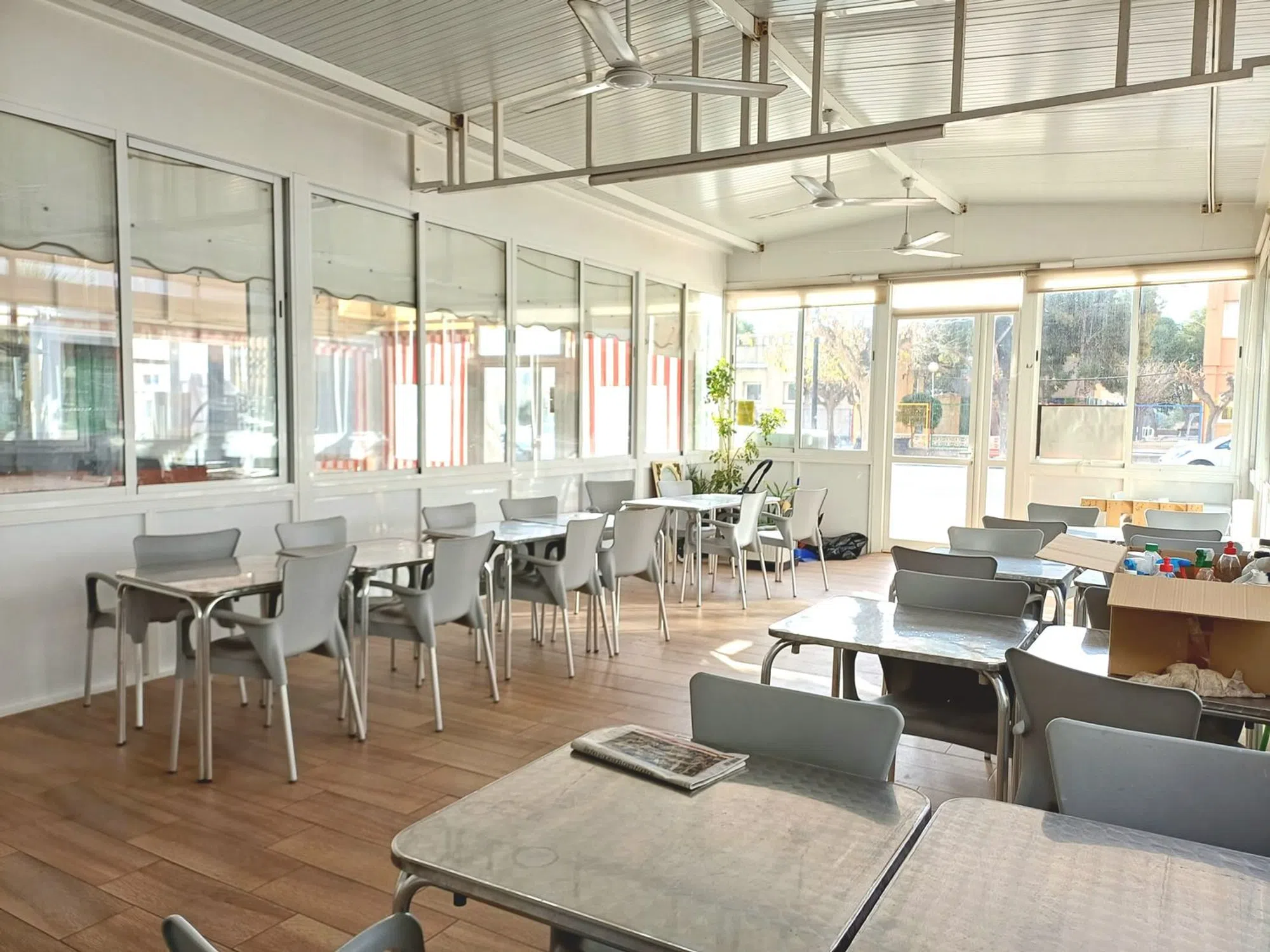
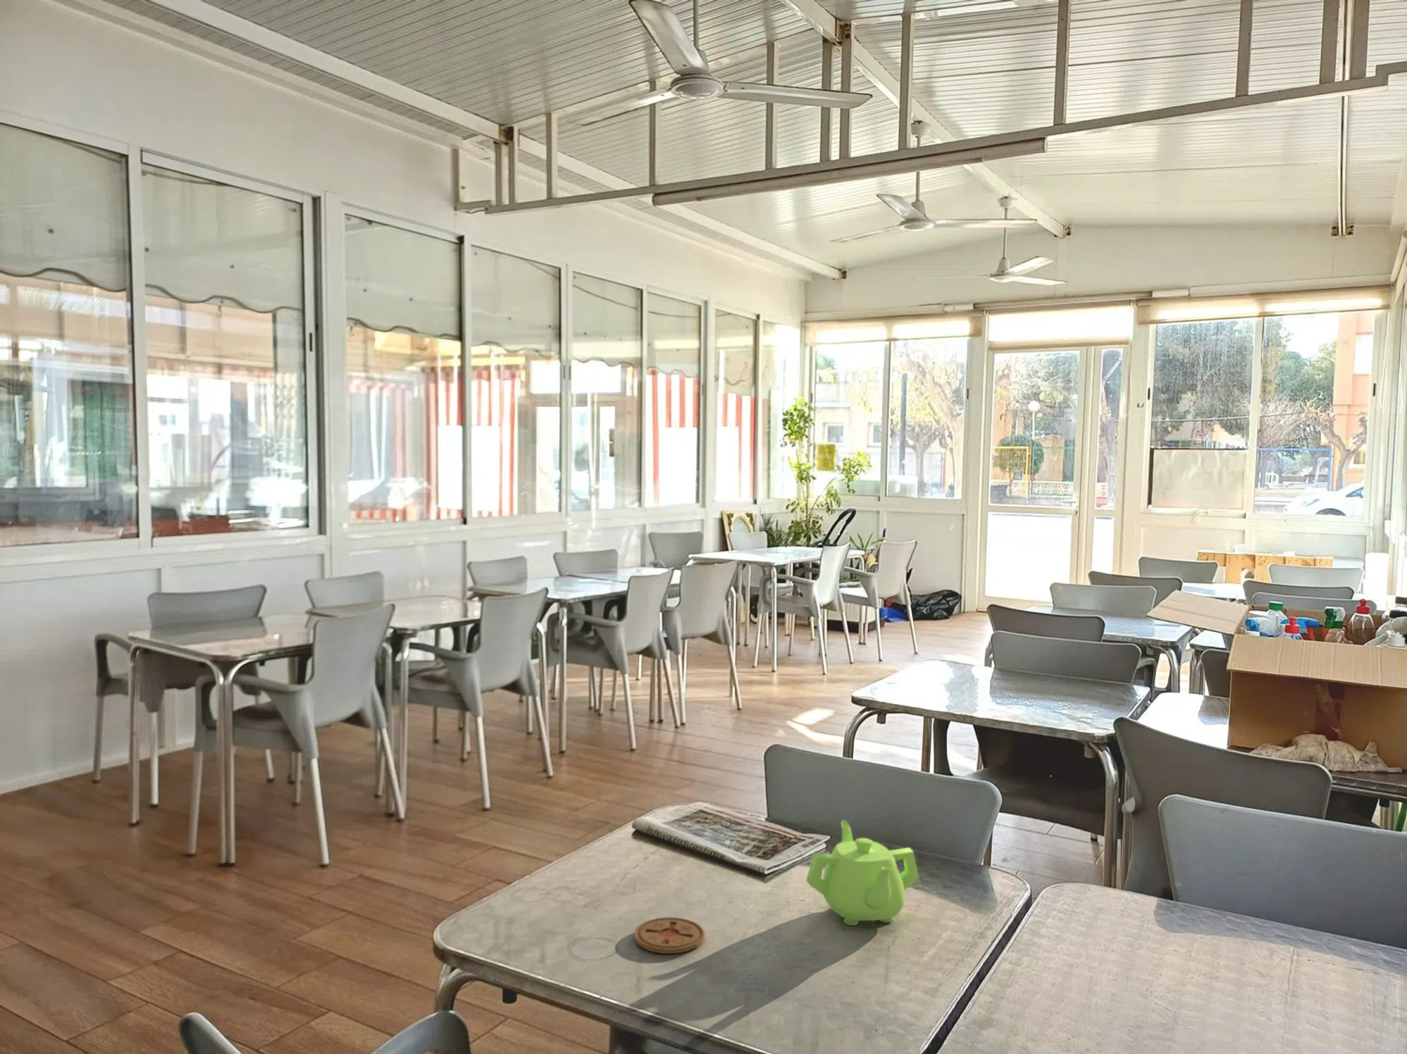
+ teapot [805,820,921,926]
+ coaster [634,917,706,954]
